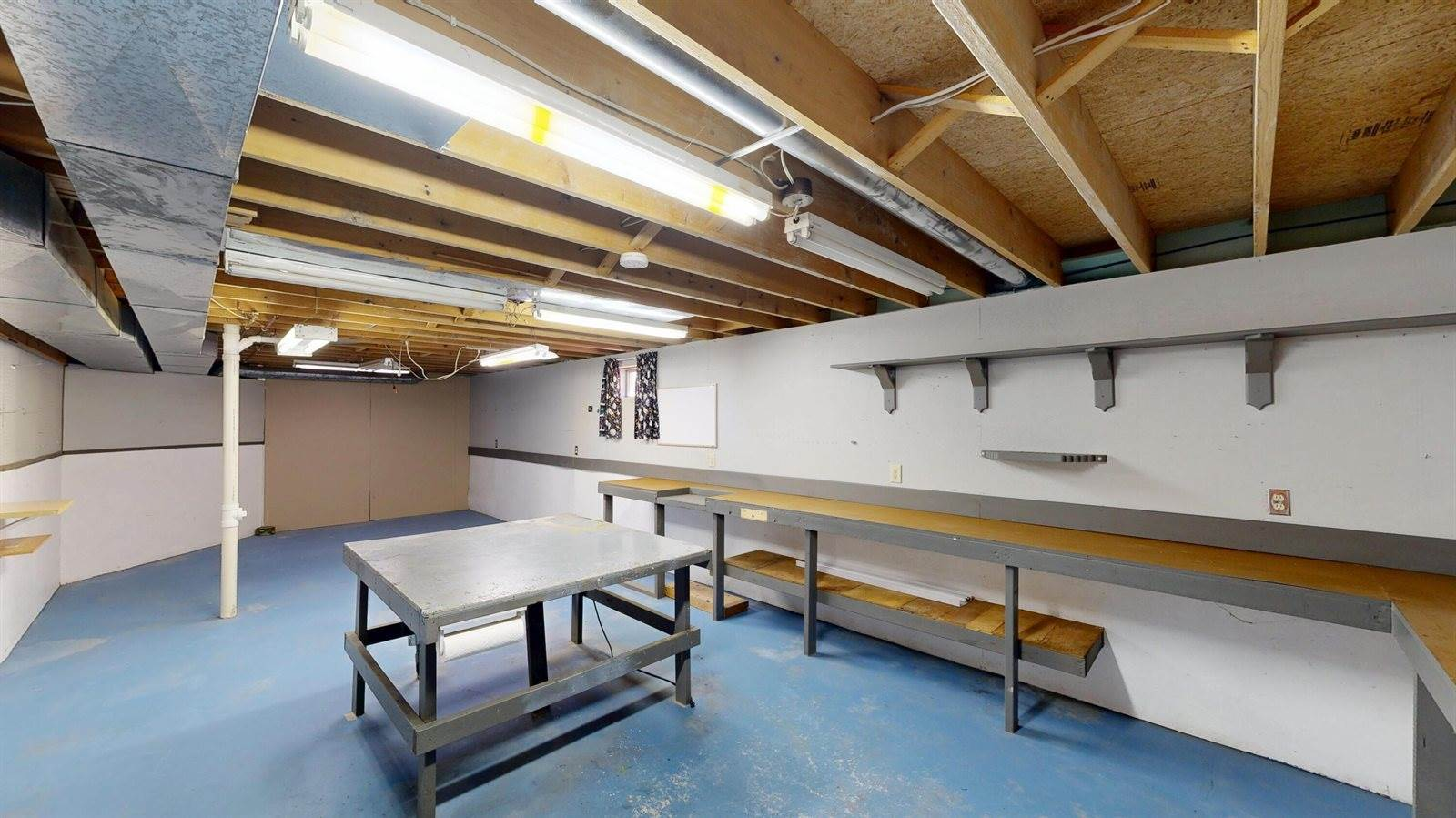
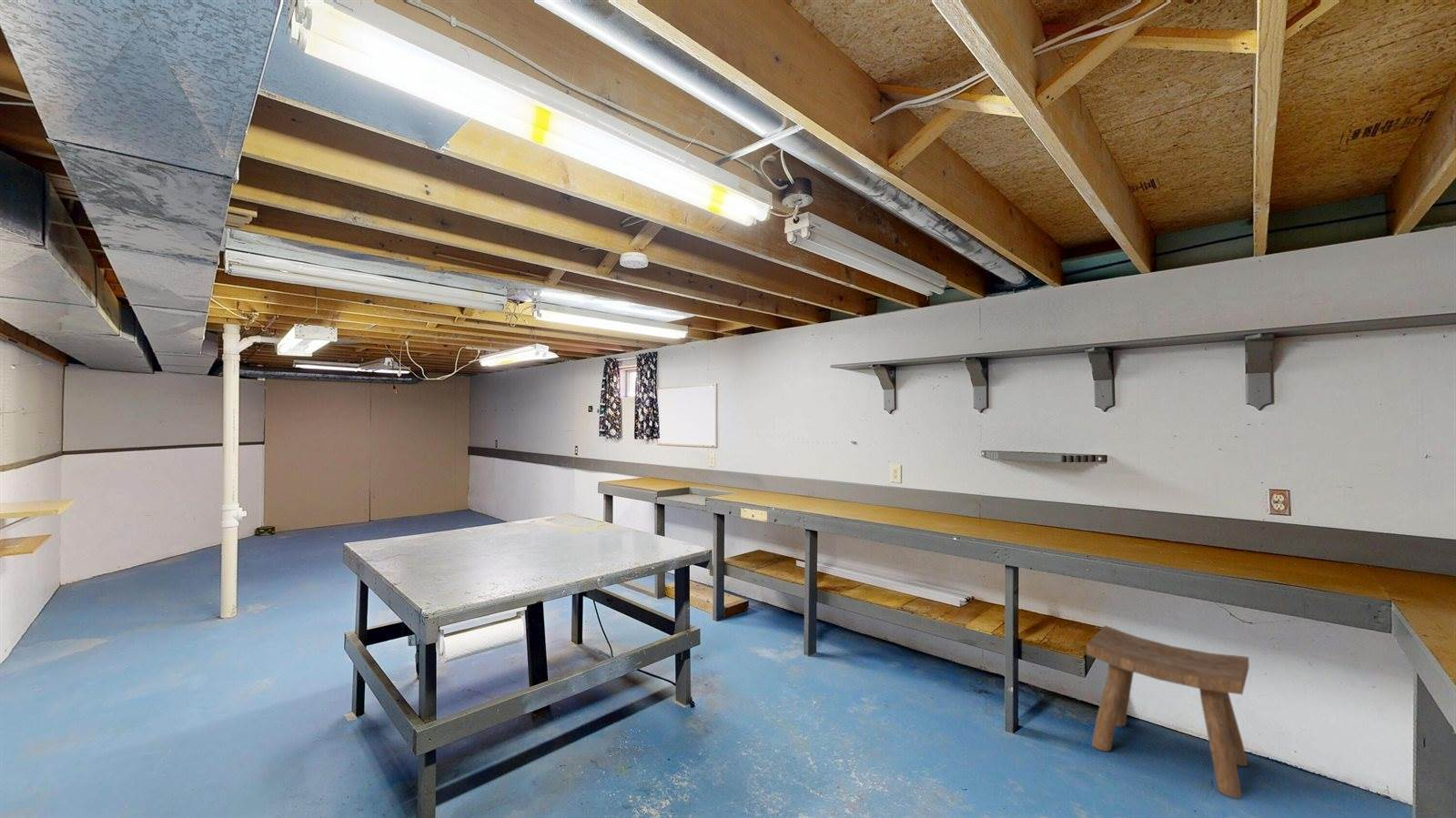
+ stool [1085,624,1250,799]
